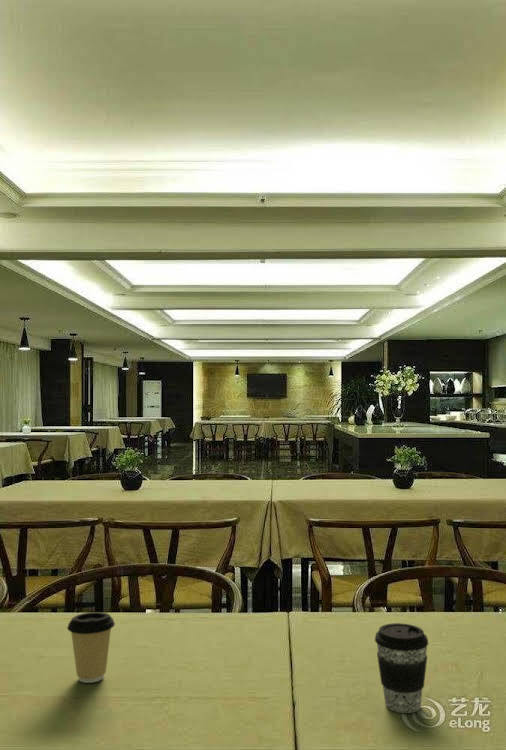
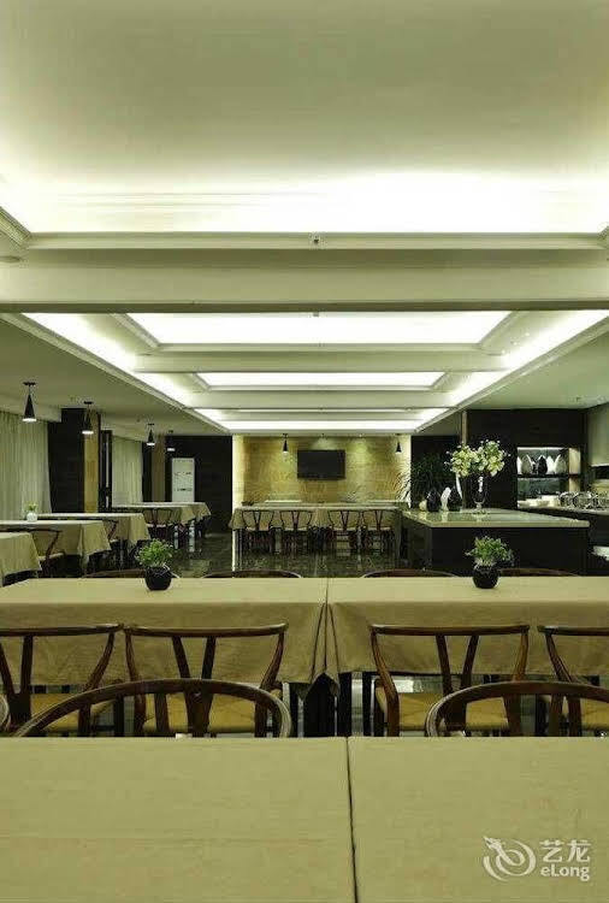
- coffee cup [374,622,429,714]
- coffee cup [66,611,116,684]
